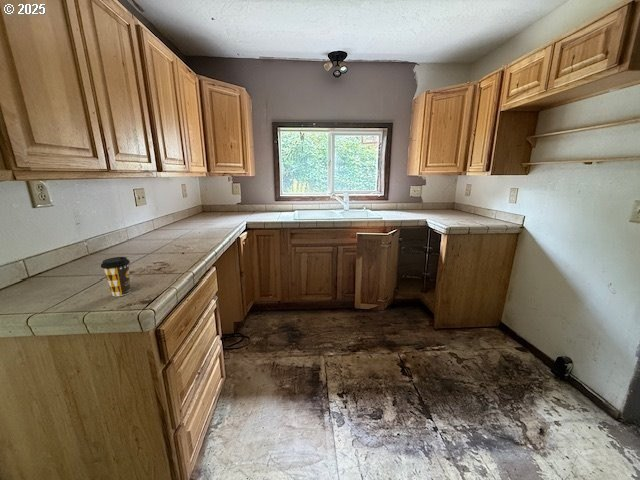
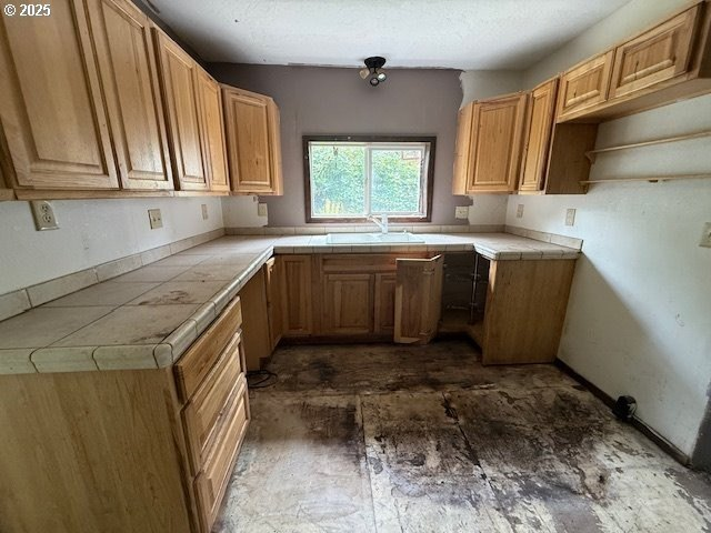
- coffee cup [100,256,132,297]
